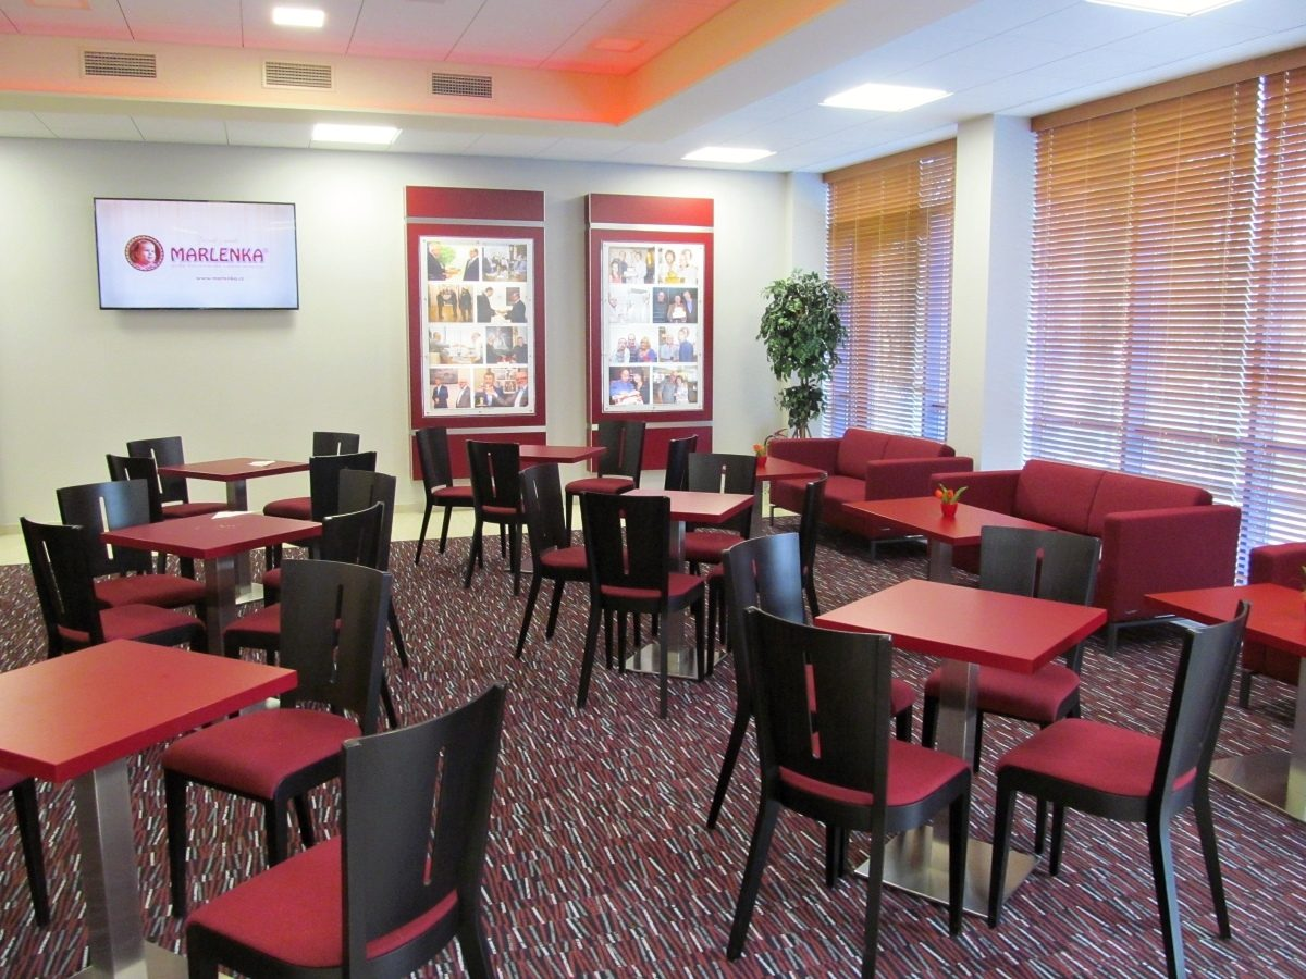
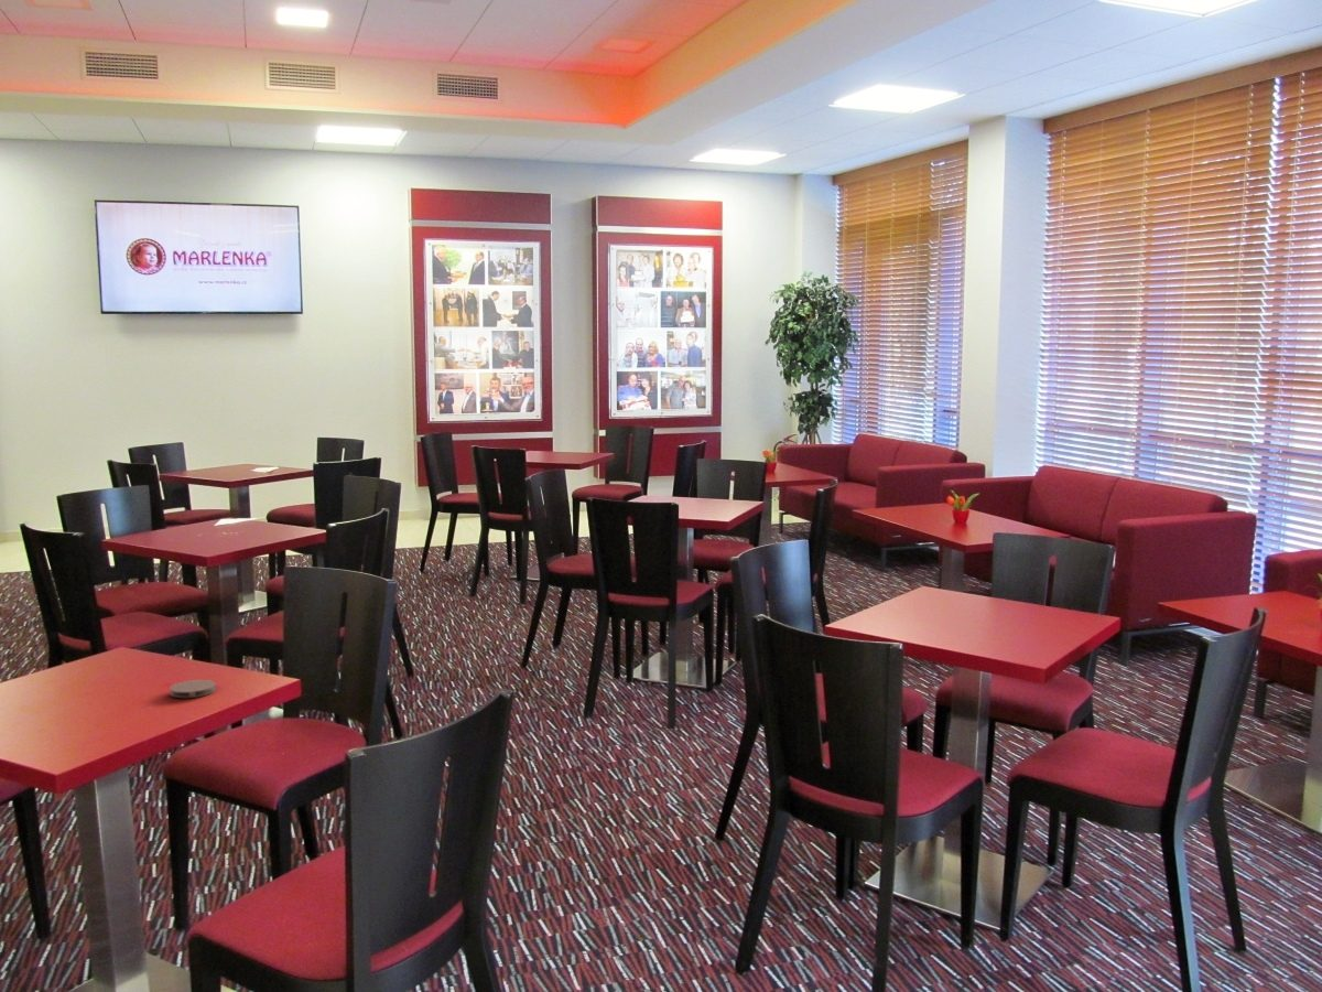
+ coaster [169,679,217,699]
